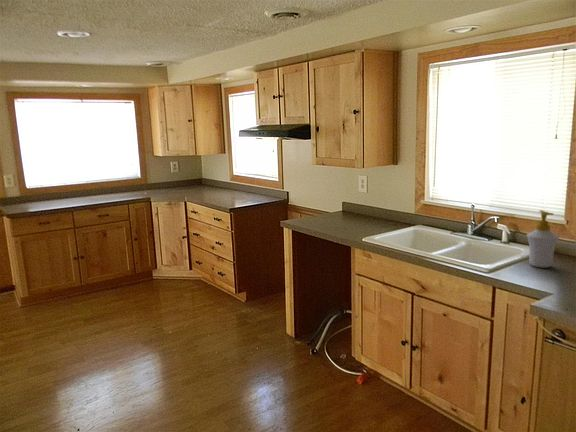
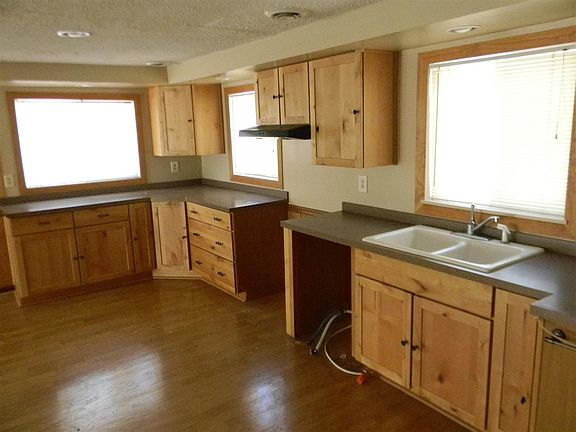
- soap bottle [526,209,560,269]
